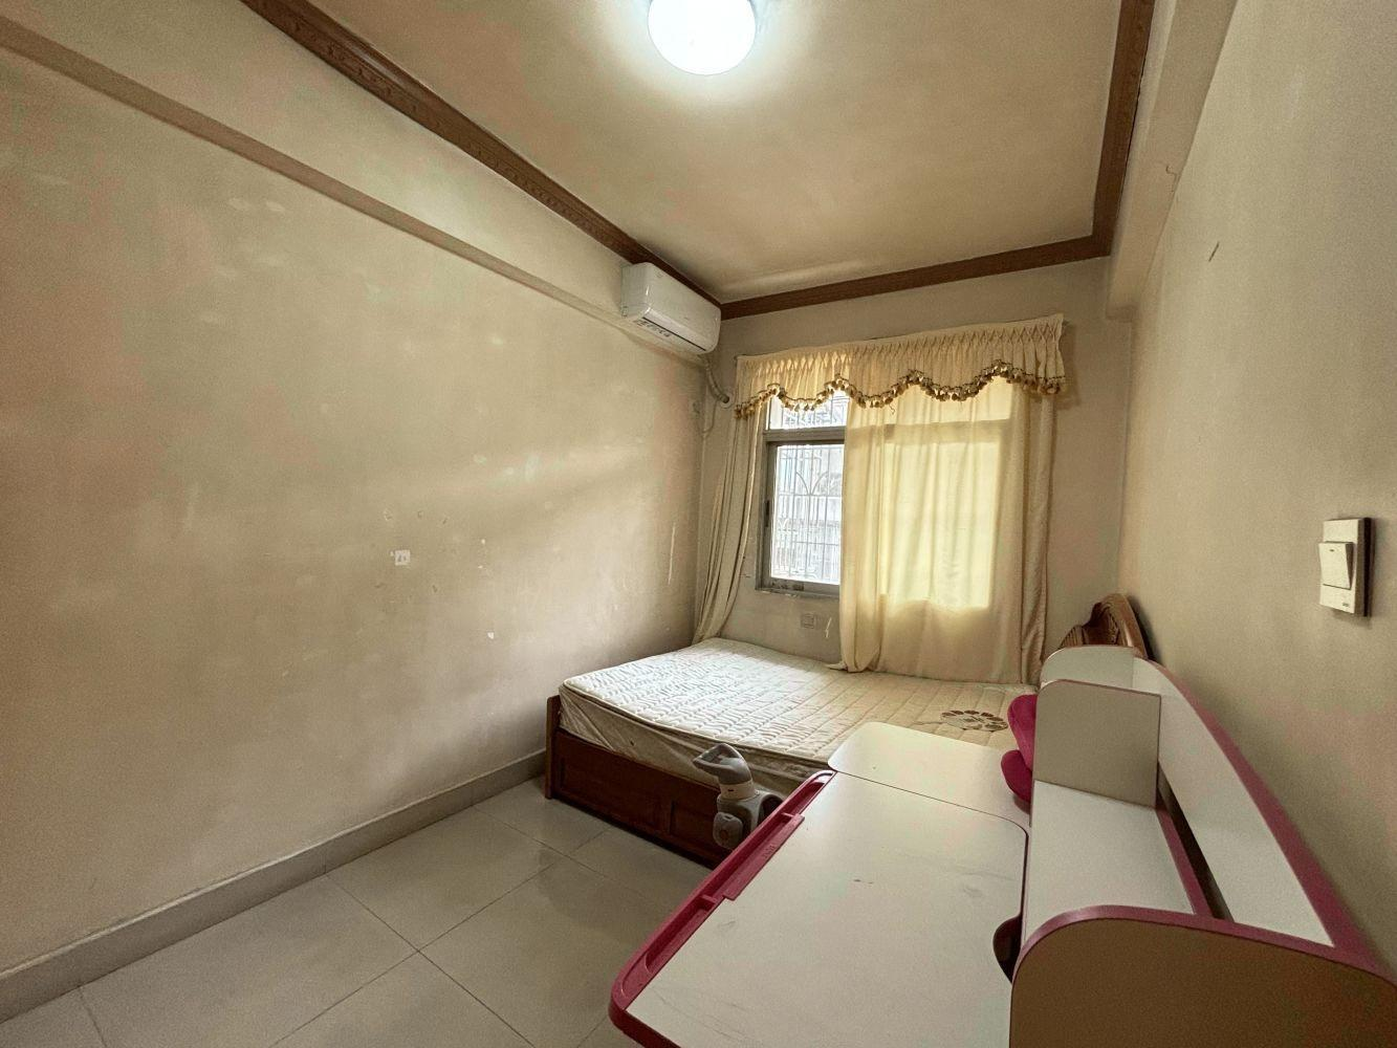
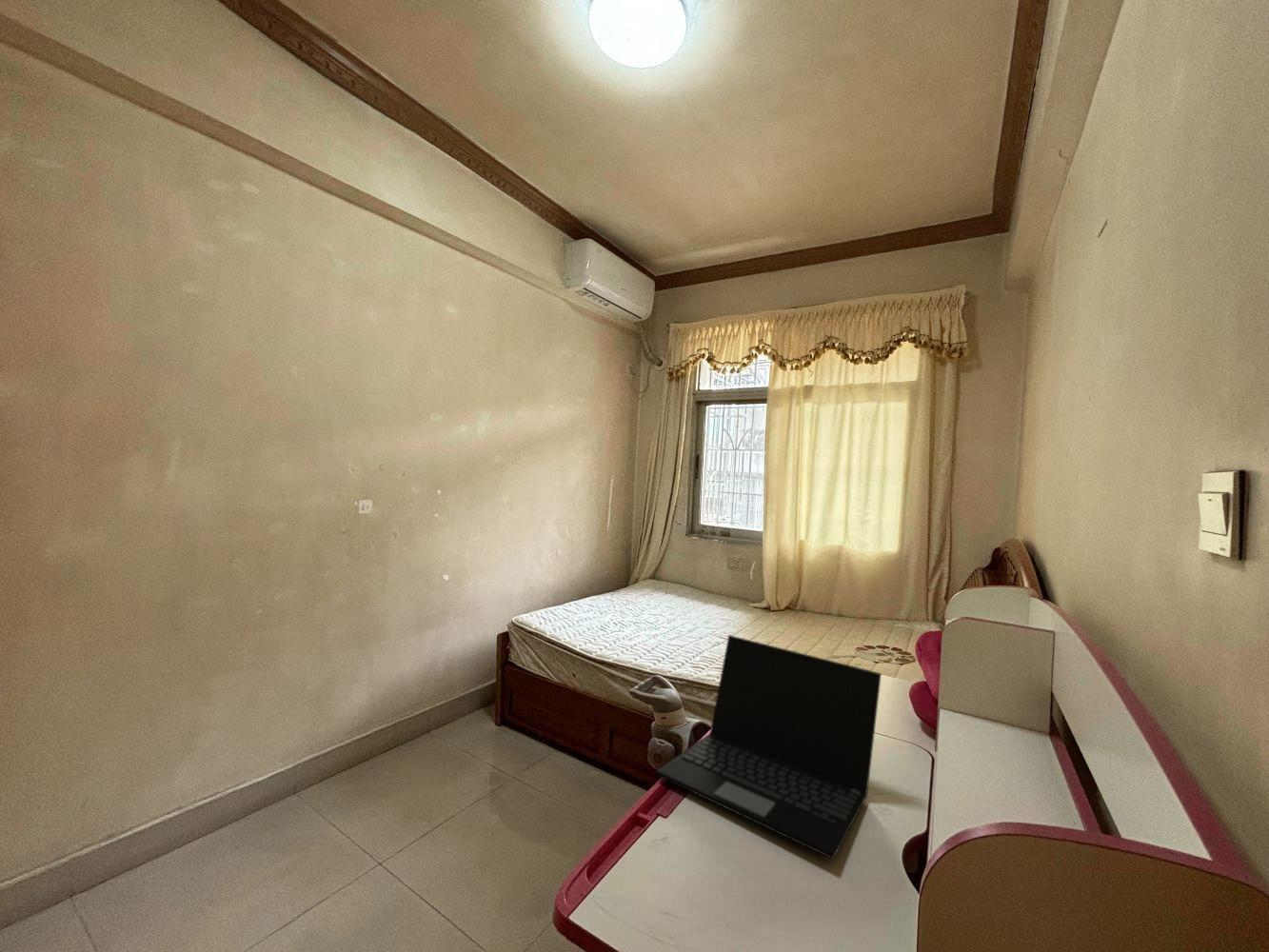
+ laptop [655,634,882,860]
